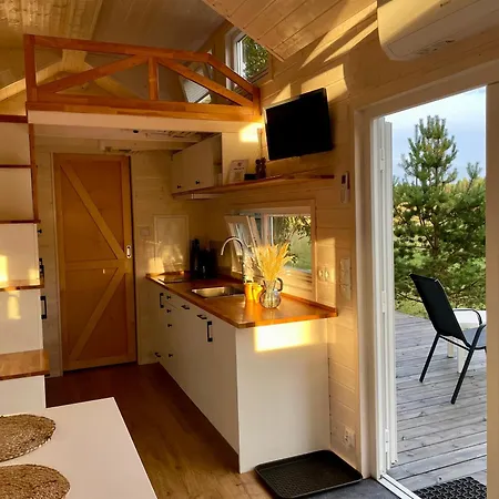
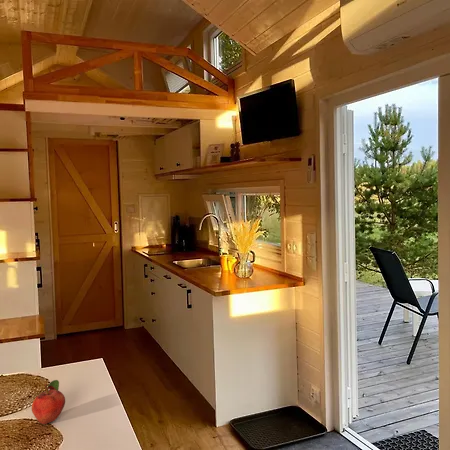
+ fruit [31,379,66,425]
